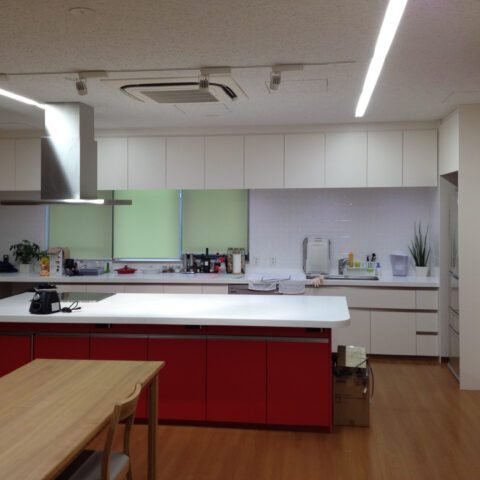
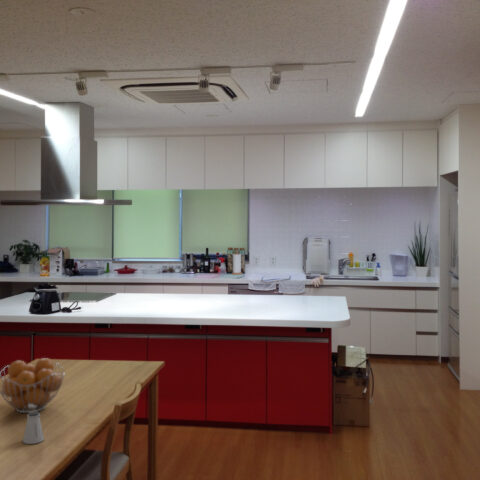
+ saltshaker [22,411,45,445]
+ fruit basket [0,357,66,414]
